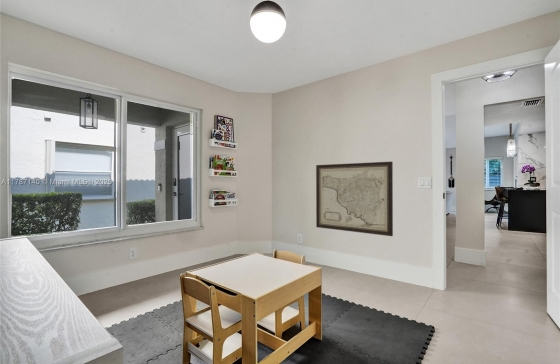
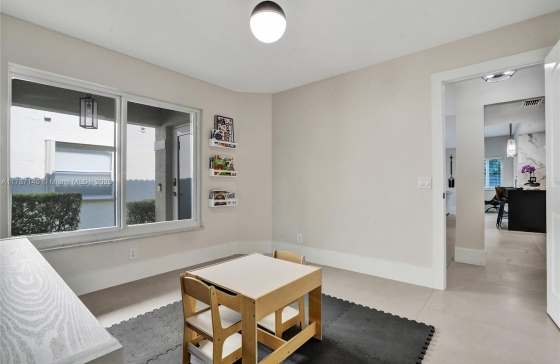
- wall art [315,161,394,237]
